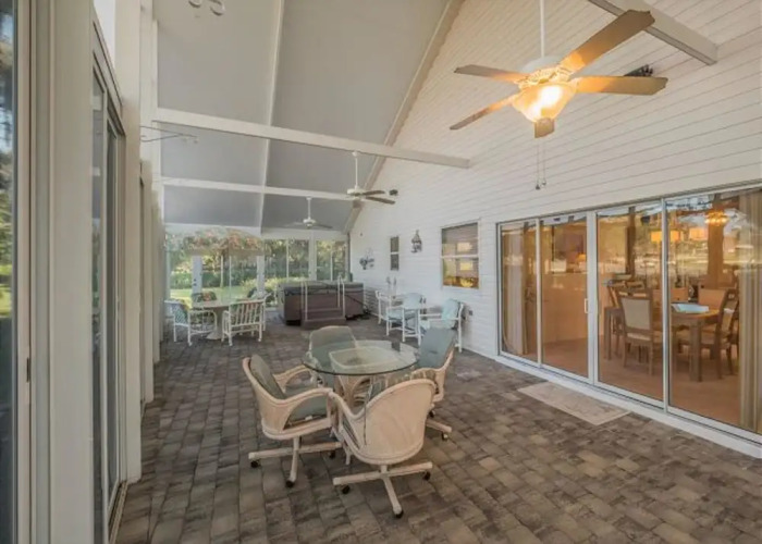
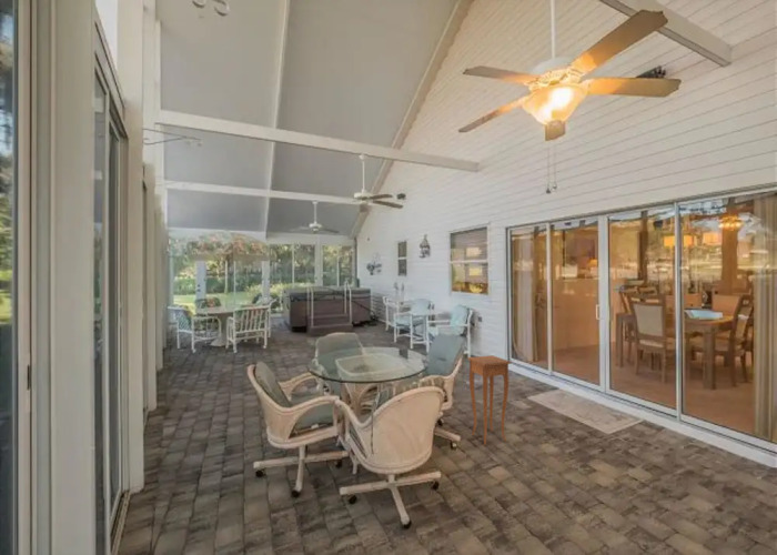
+ side table [466,354,513,446]
